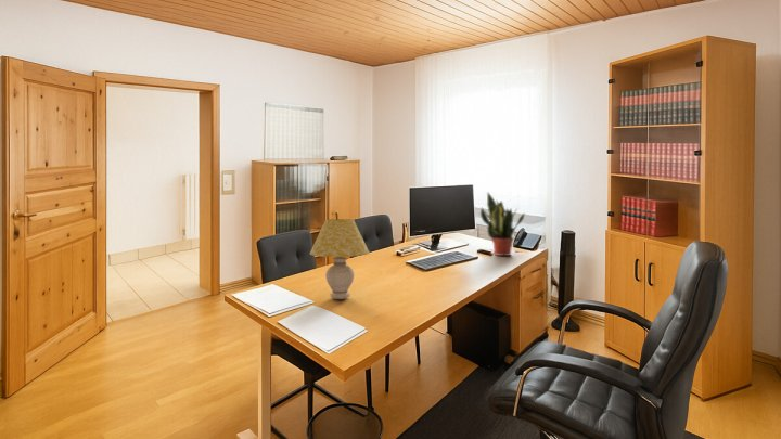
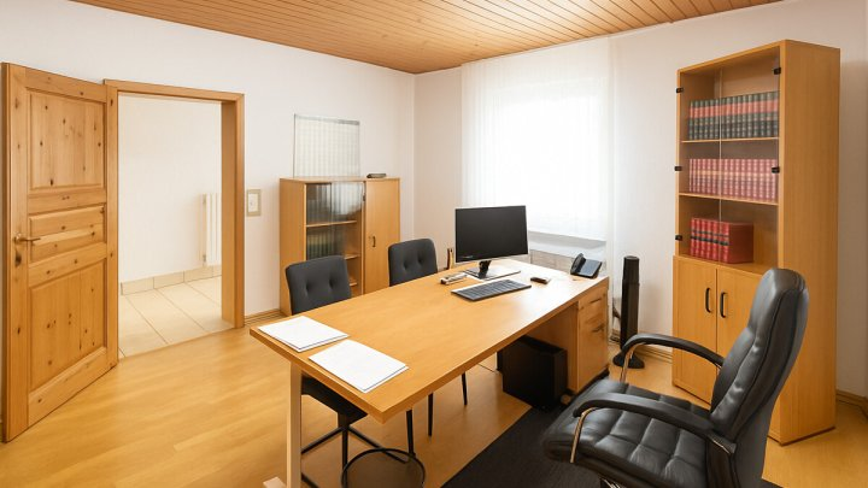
- table lamp [309,218,371,300]
- potted plant [479,191,526,257]
